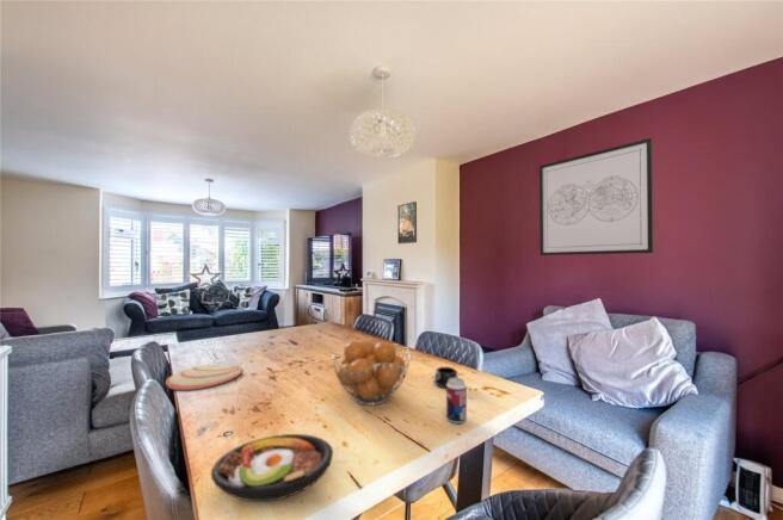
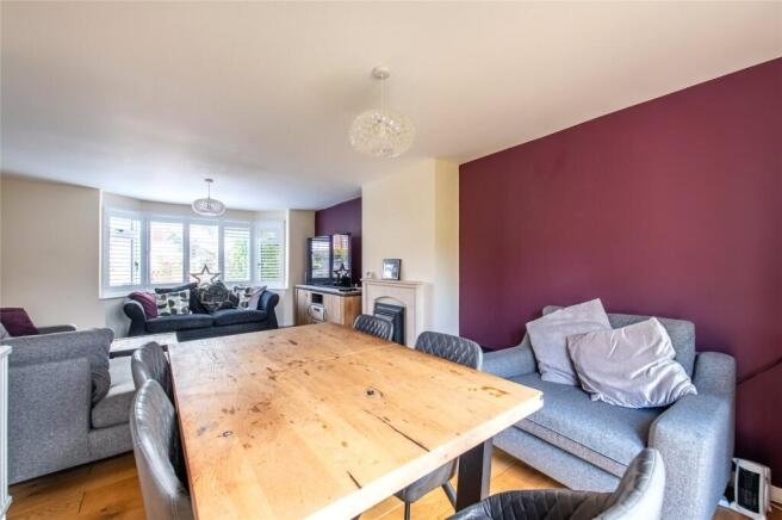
- plate [165,363,243,391]
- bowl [210,433,334,502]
- beverage can [445,377,468,425]
- mug [433,366,460,389]
- wall art [538,137,655,256]
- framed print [396,200,418,246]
- fruit basket [331,340,412,407]
